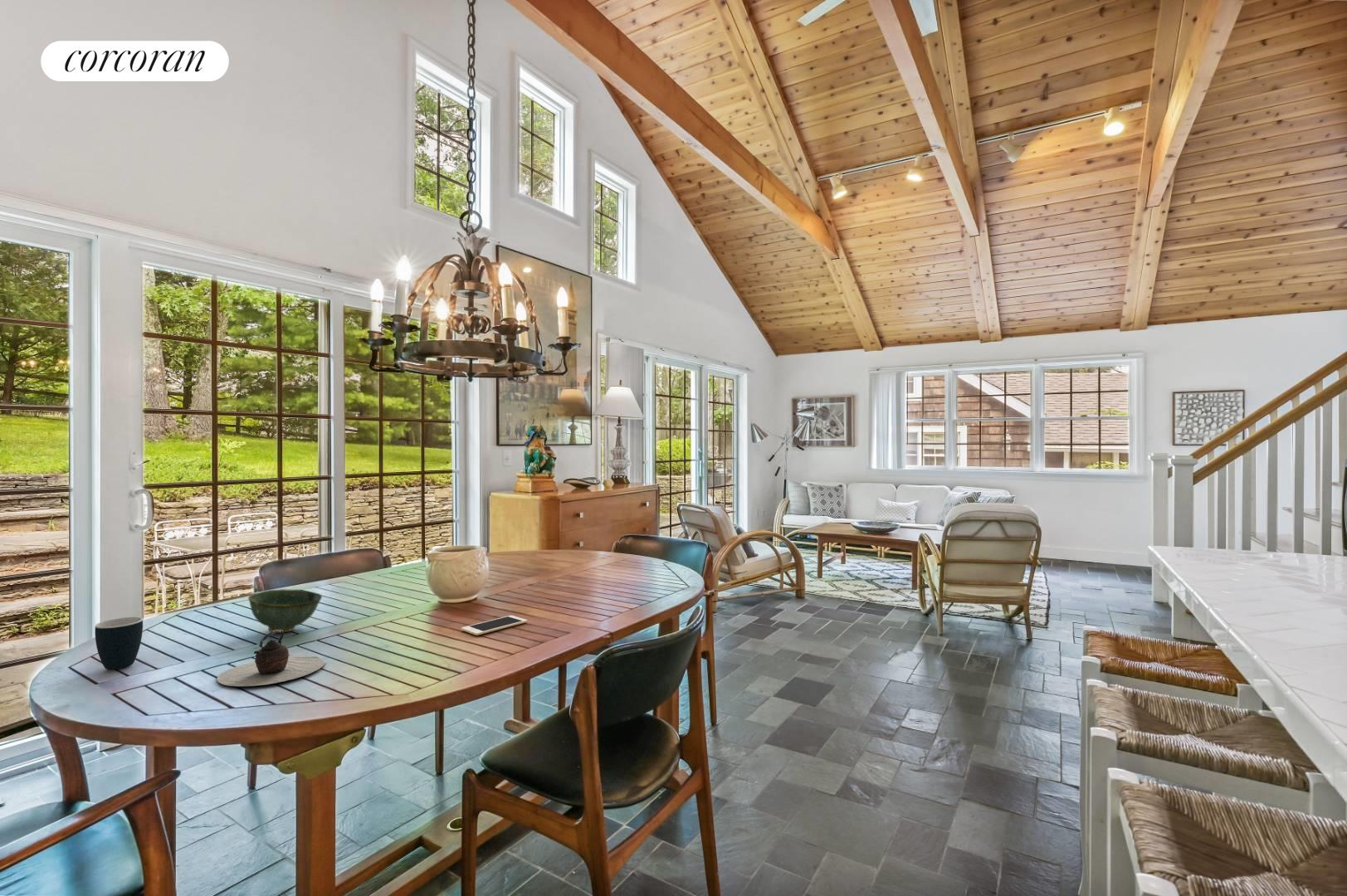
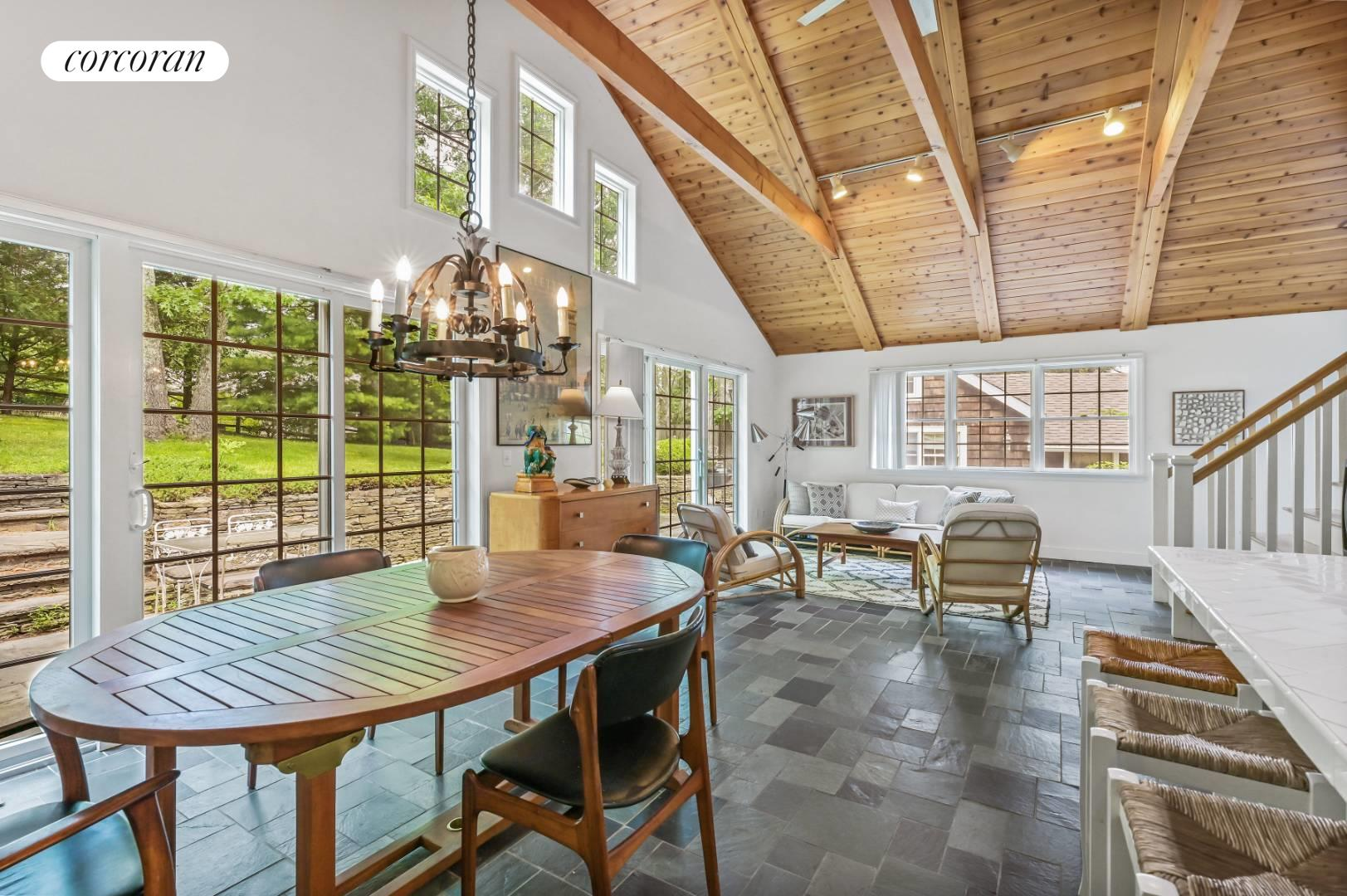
- bowl [247,588,323,634]
- cell phone [461,615,528,636]
- teapot [217,631,325,687]
- mug [94,616,144,670]
